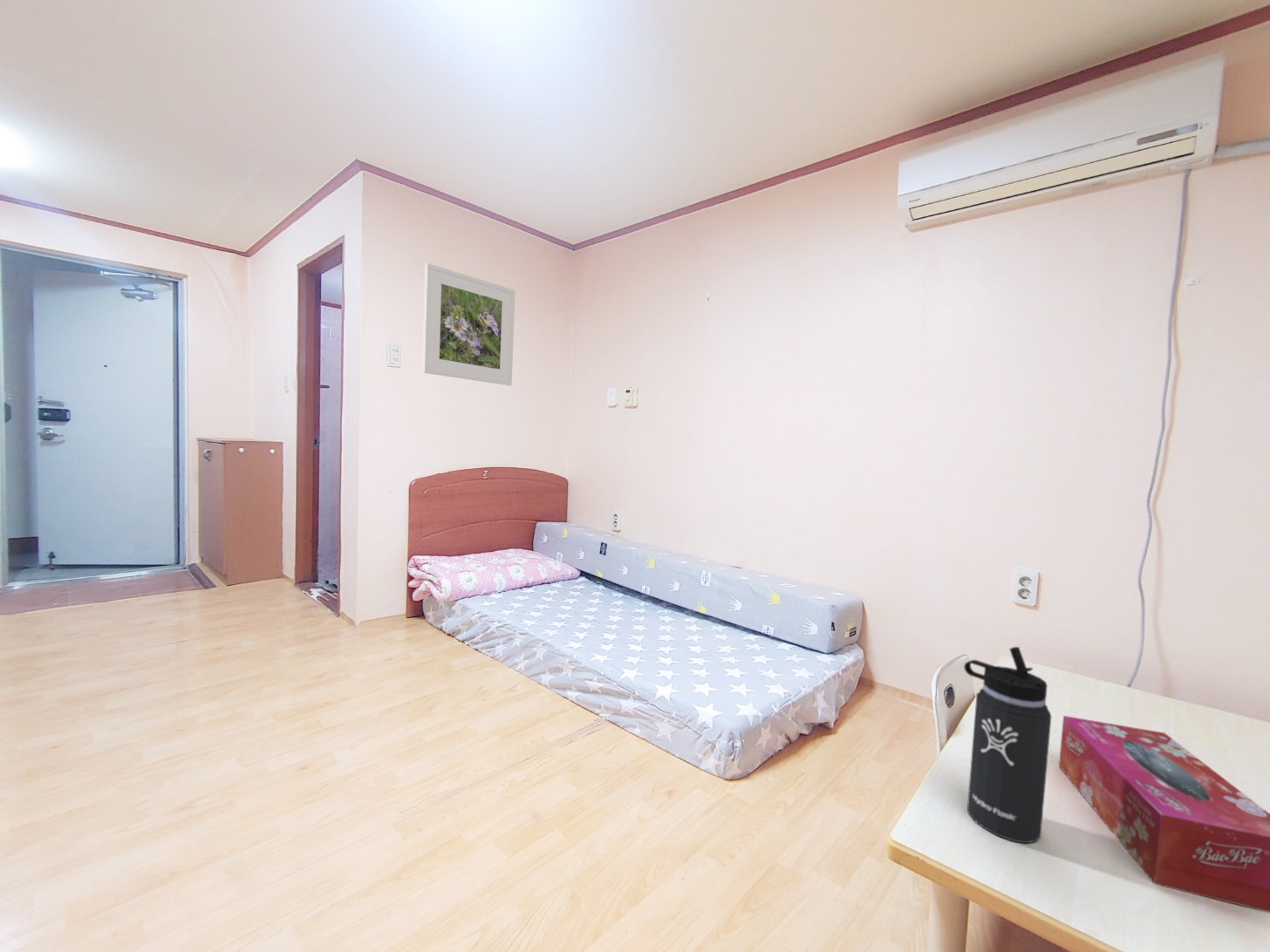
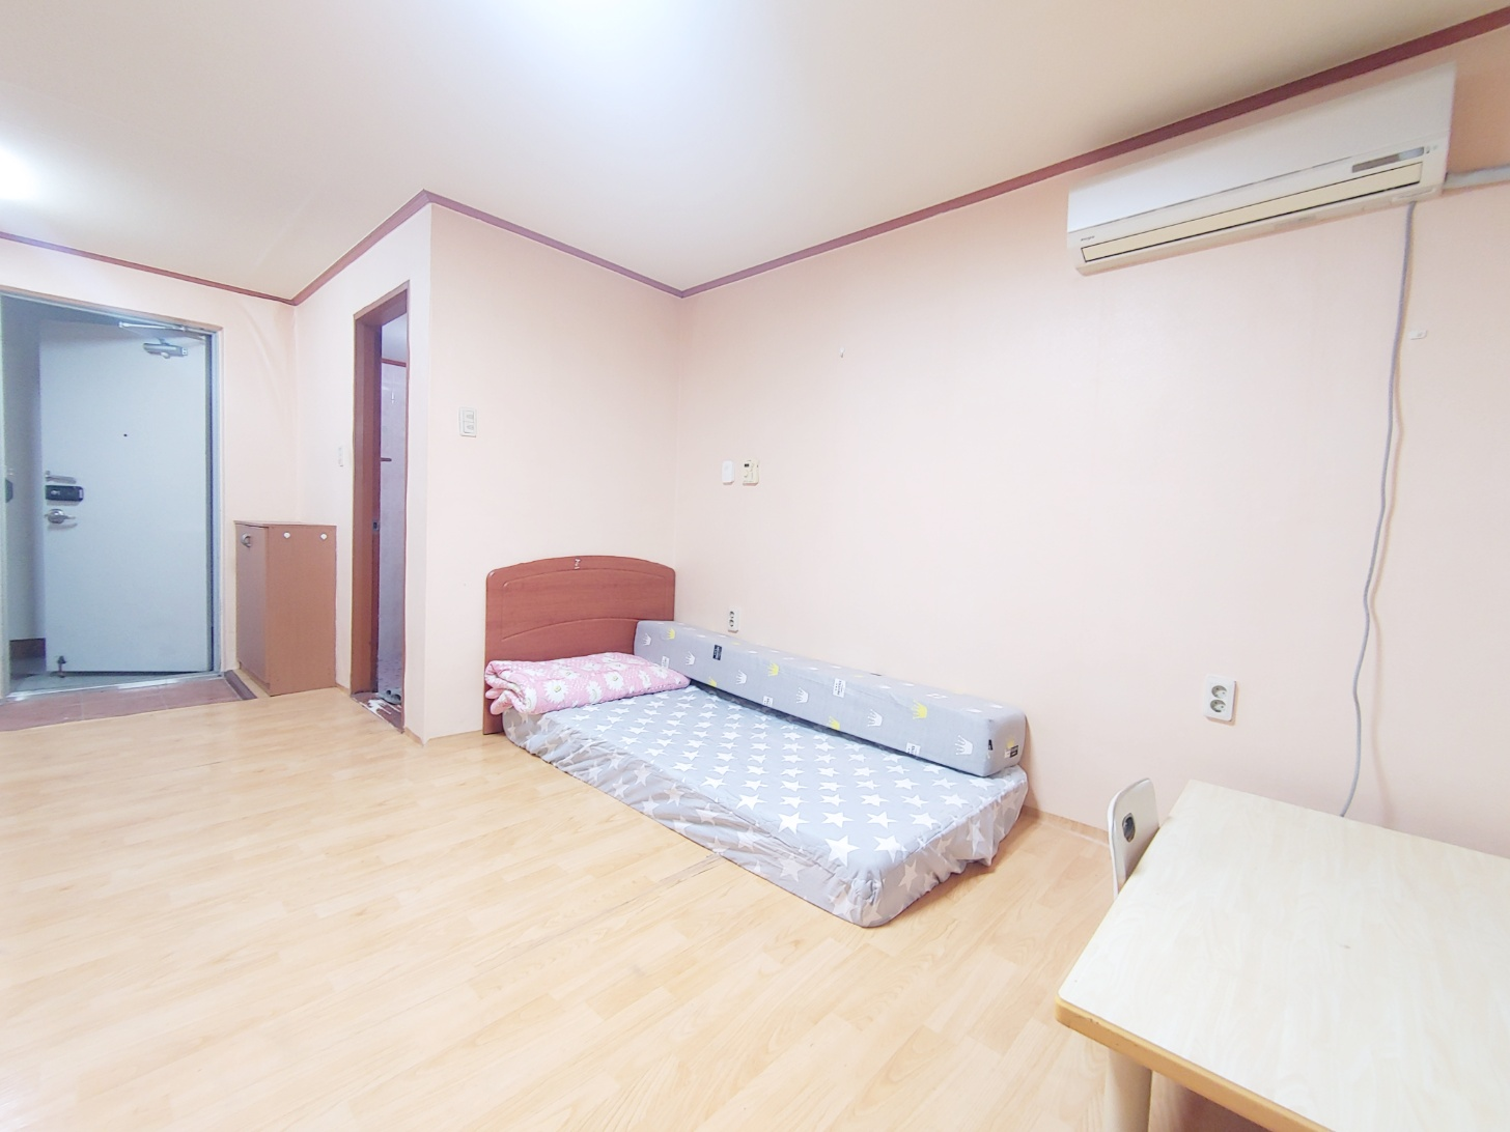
- tissue box [1058,715,1270,913]
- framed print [421,262,516,386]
- thermos bottle [963,646,1052,844]
